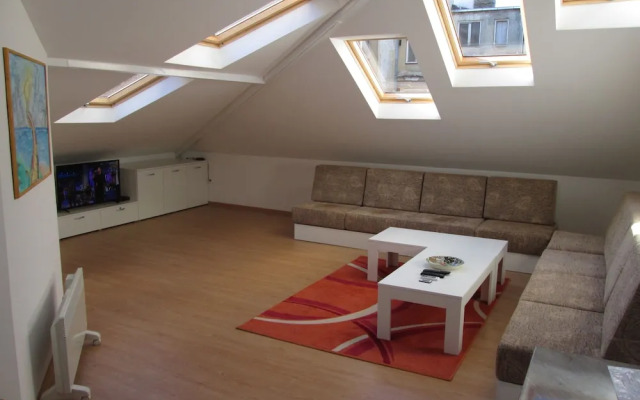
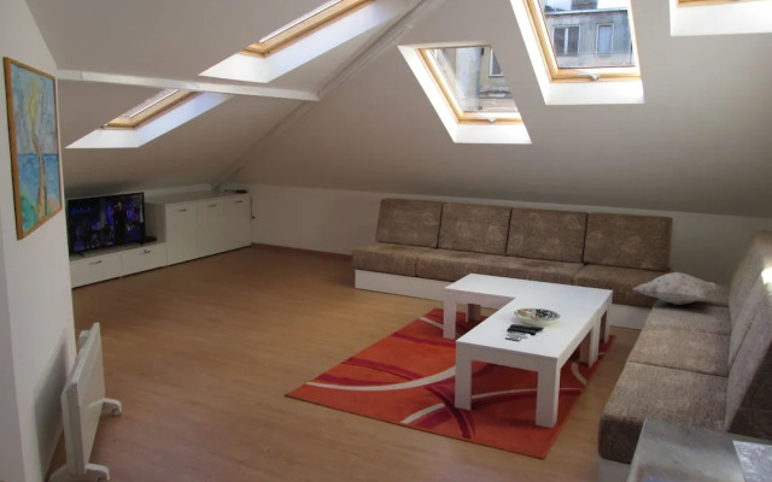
+ decorative pillow [632,271,721,306]
